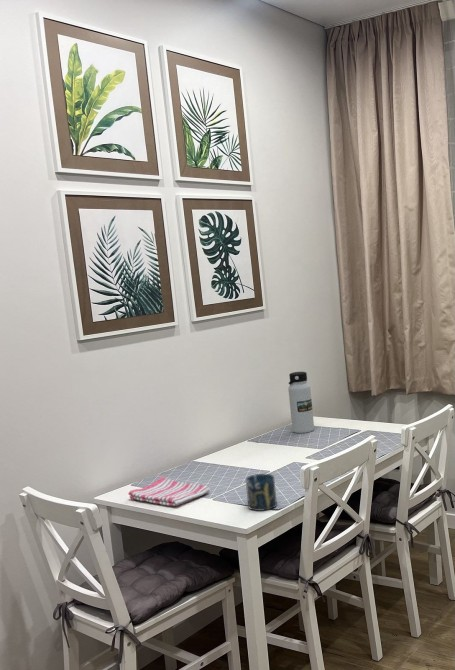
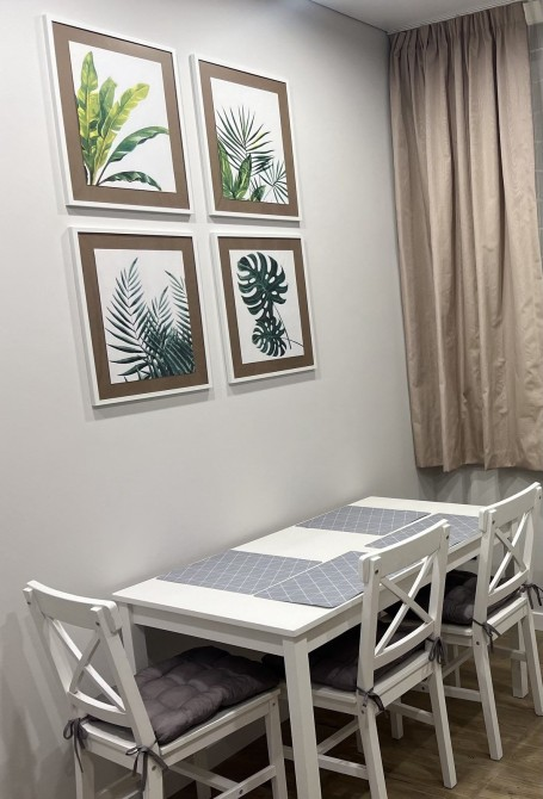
- dish towel [127,476,211,507]
- cup [244,473,278,512]
- water bottle [287,371,315,434]
